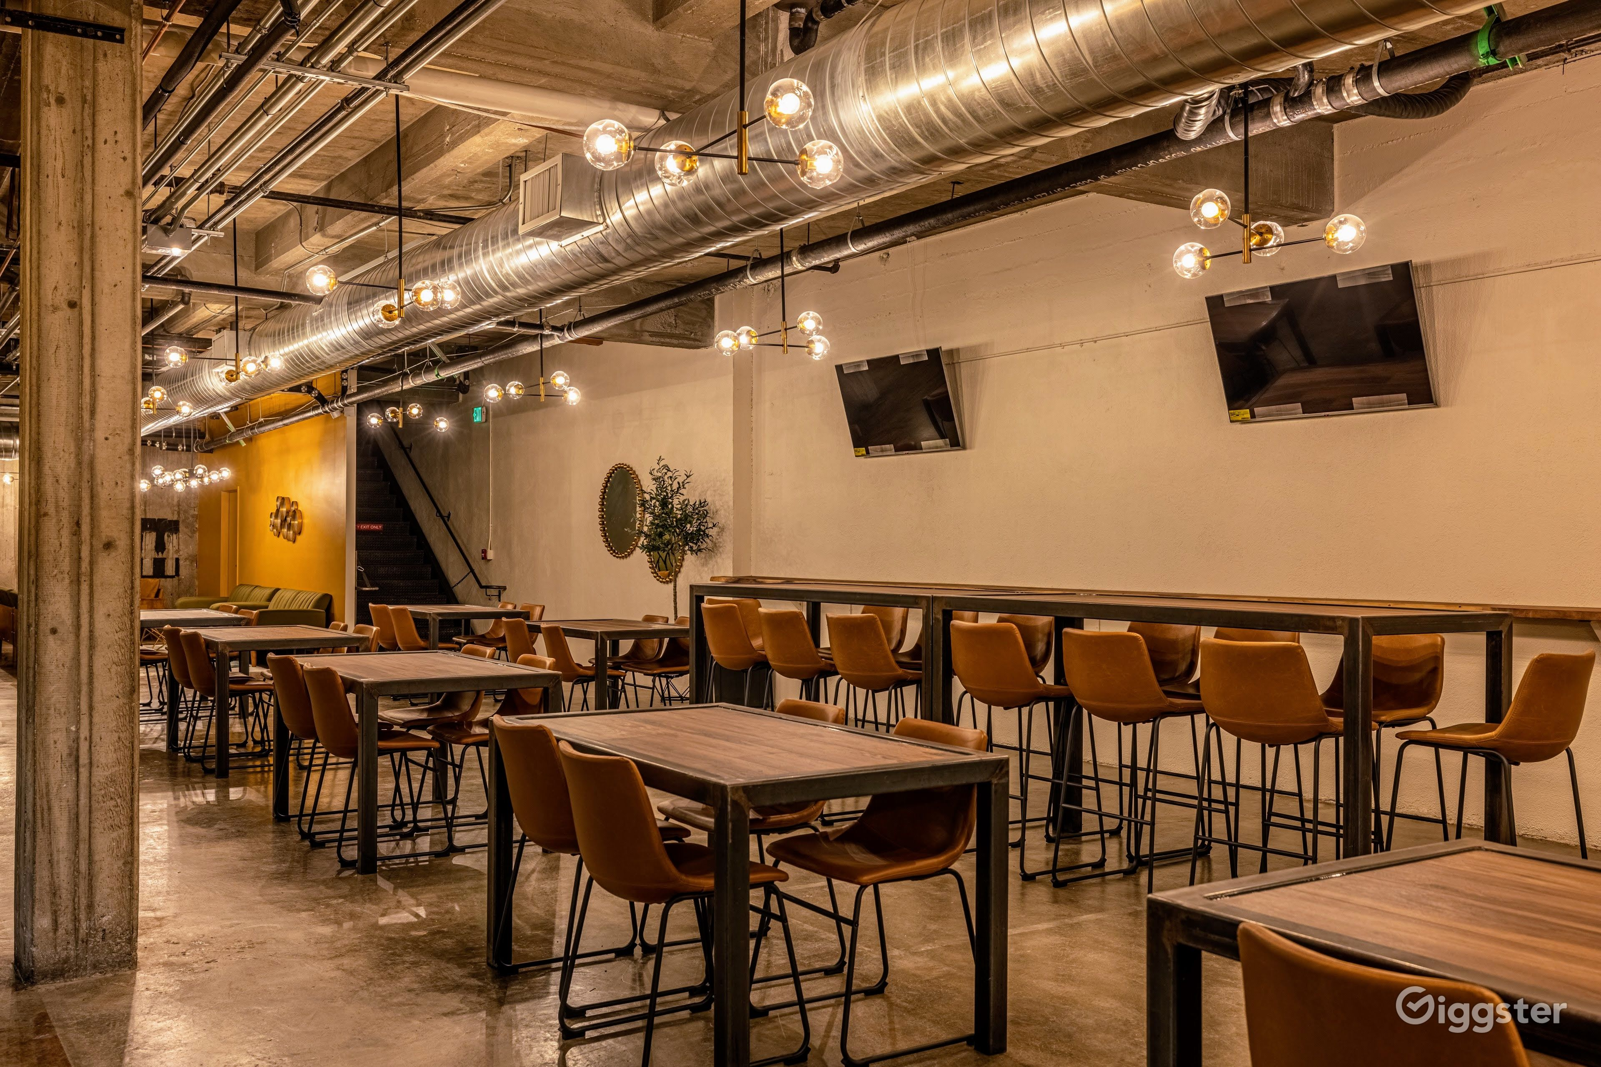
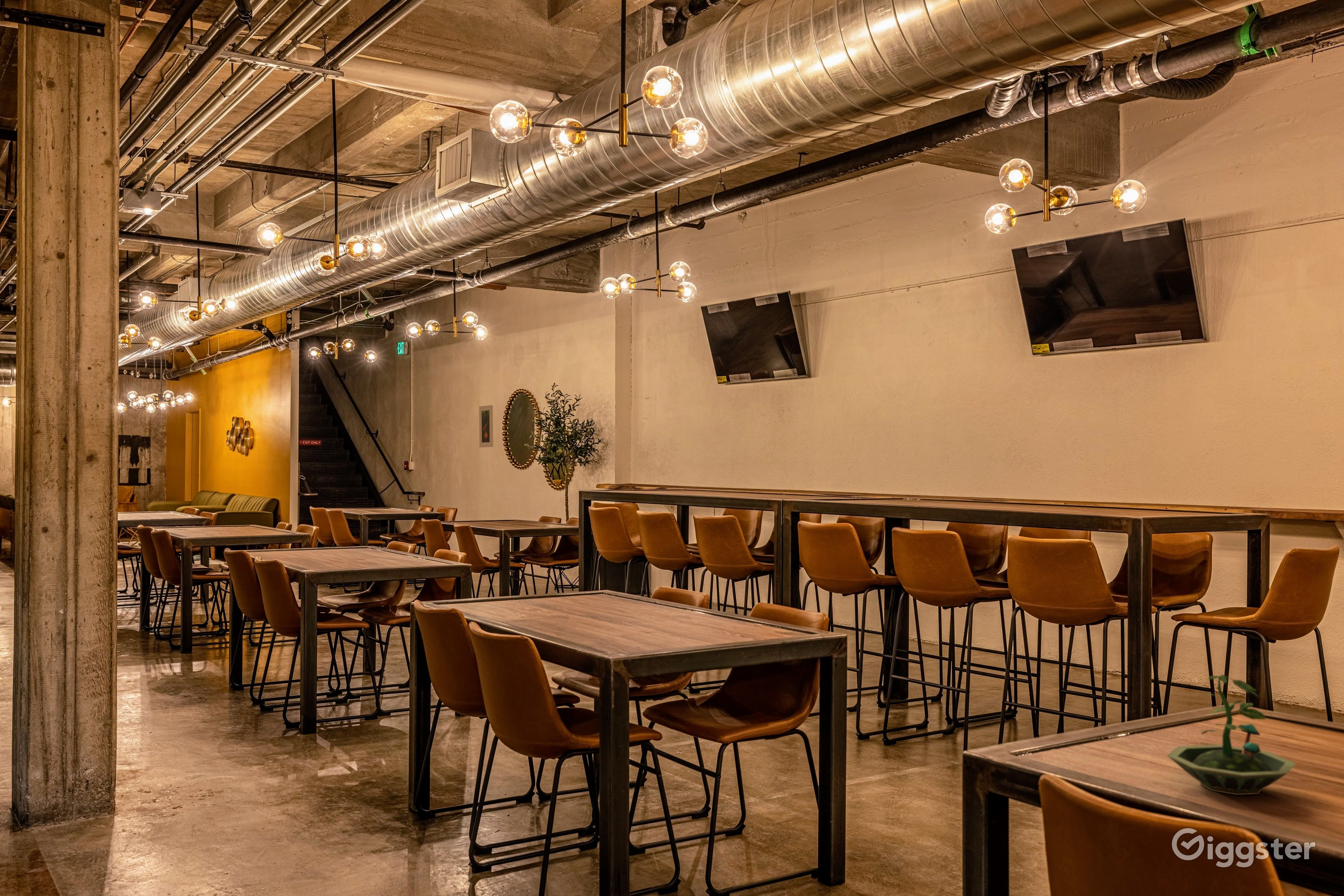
+ terrarium [1167,674,1297,795]
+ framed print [479,405,493,448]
